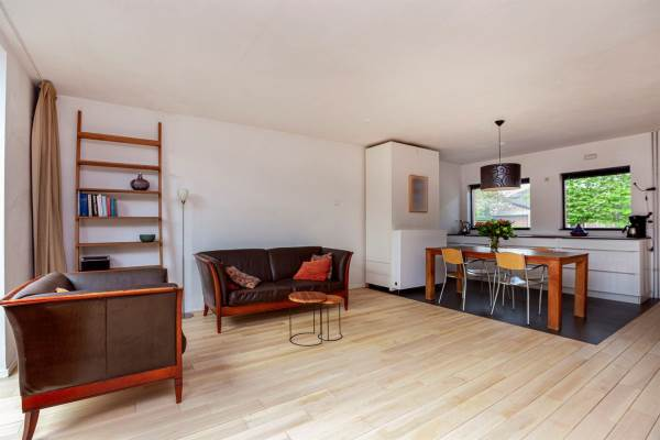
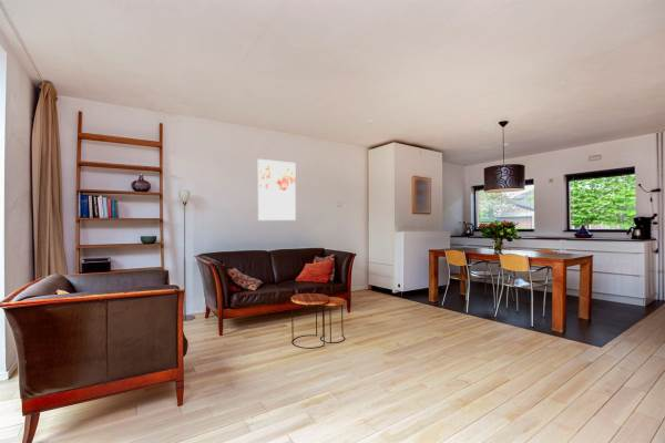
+ wall art [257,158,297,222]
